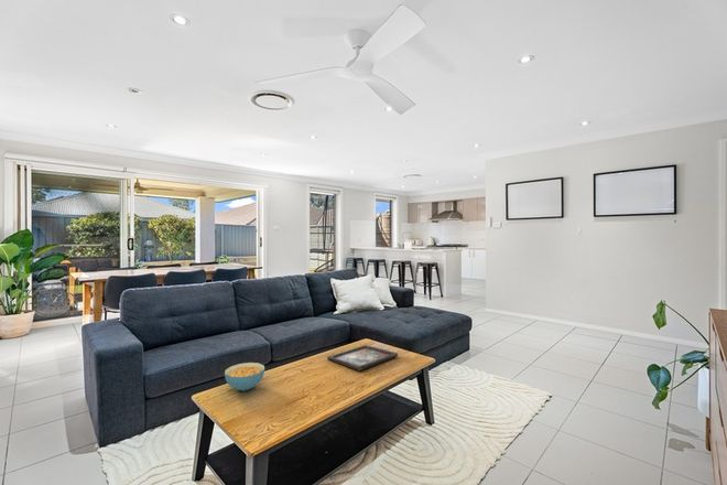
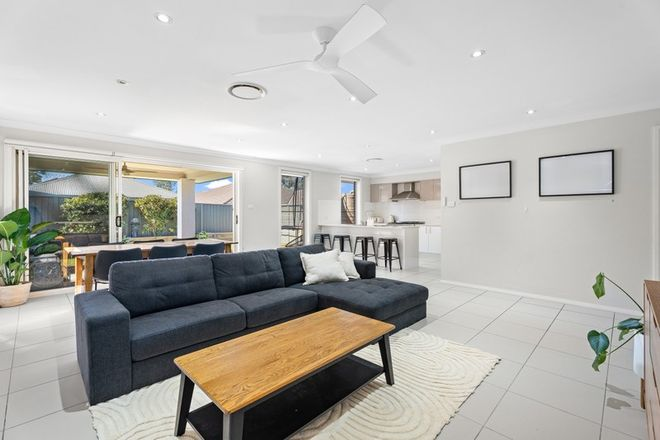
- cereal bowl [224,362,265,391]
- decorative tray [326,344,399,371]
